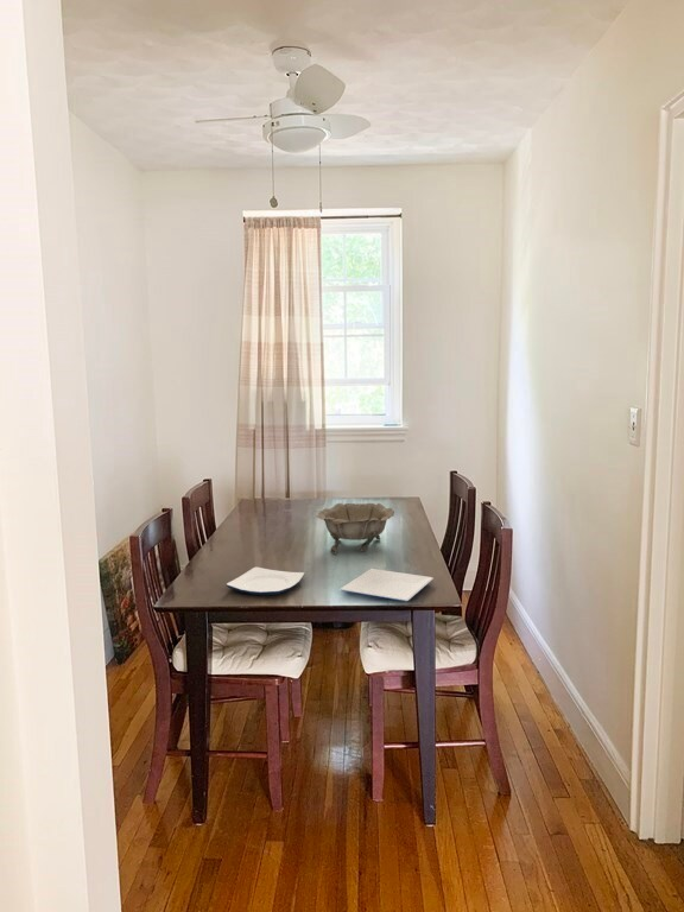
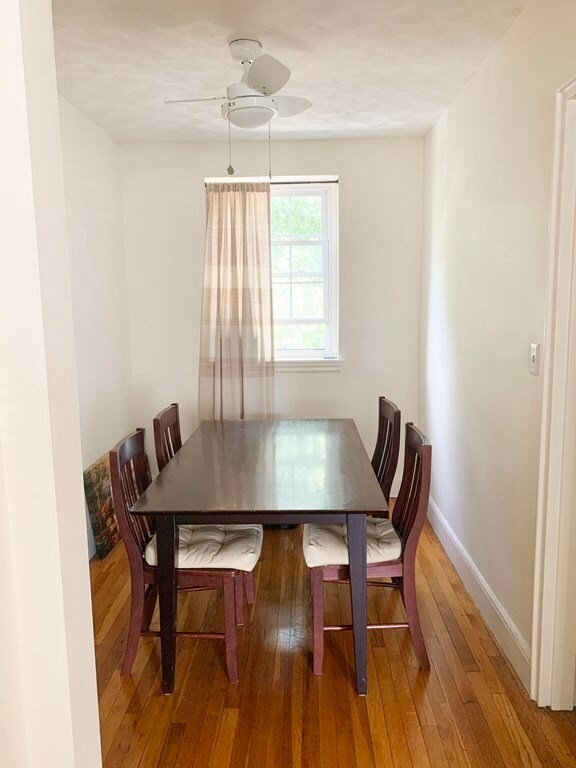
- plate [338,568,435,602]
- plate [226,566,306,596]
- decorative bowl [315,502,395,556]
